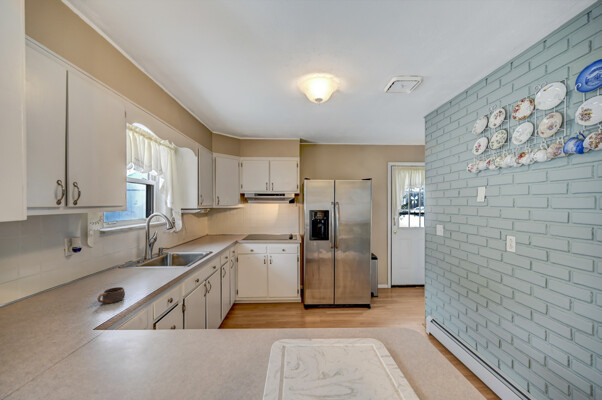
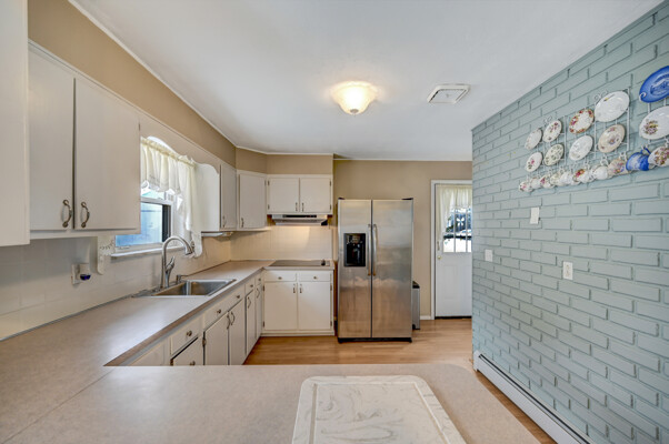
- cup [97,286,126,304]
